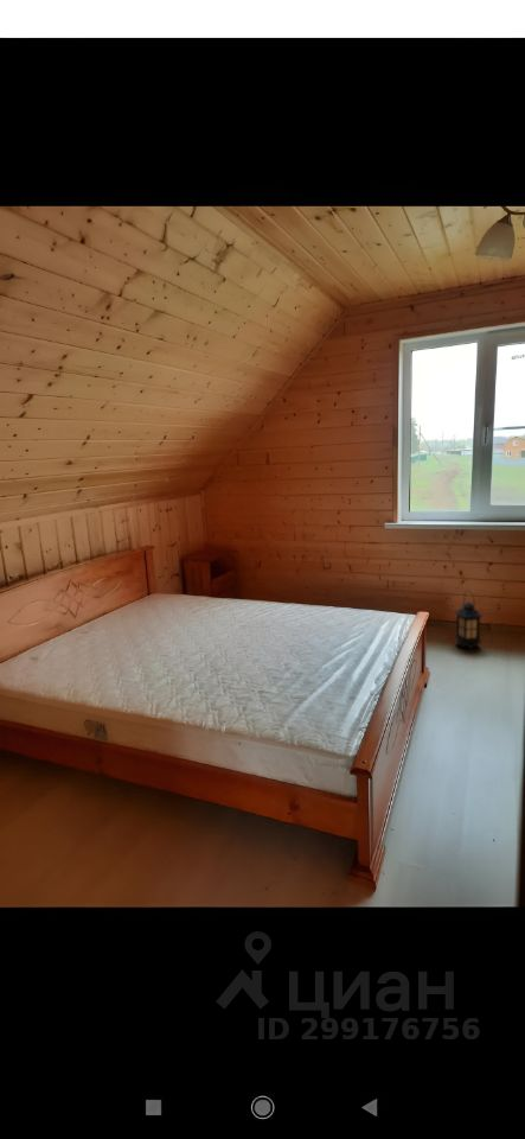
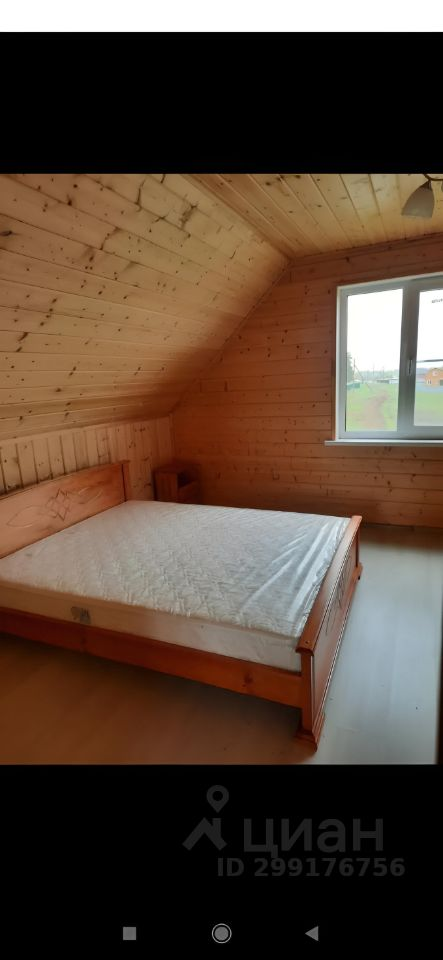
- lantern [454,588,484,650]
